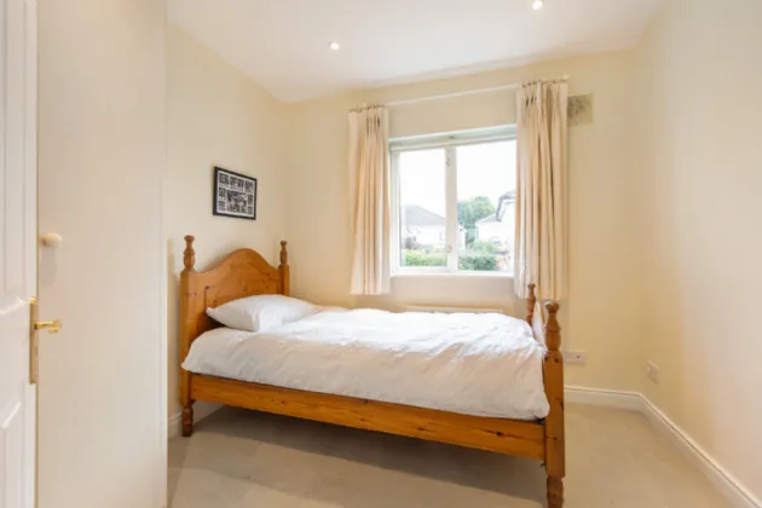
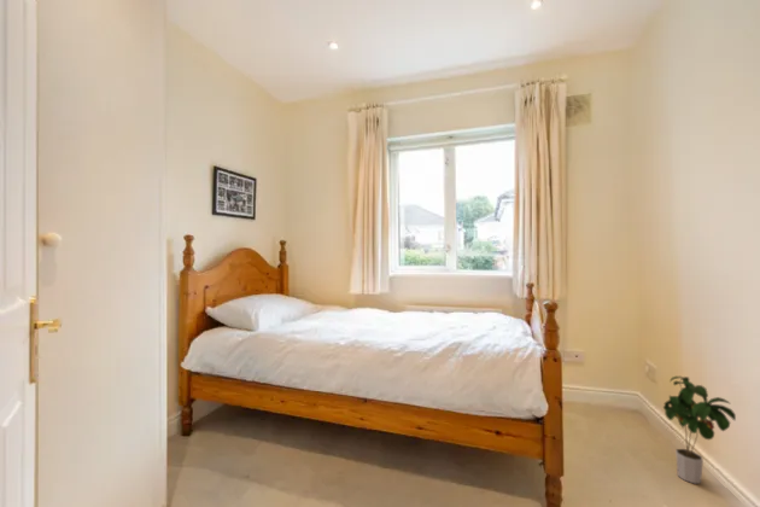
+ potted plant [662,375,737,484]
